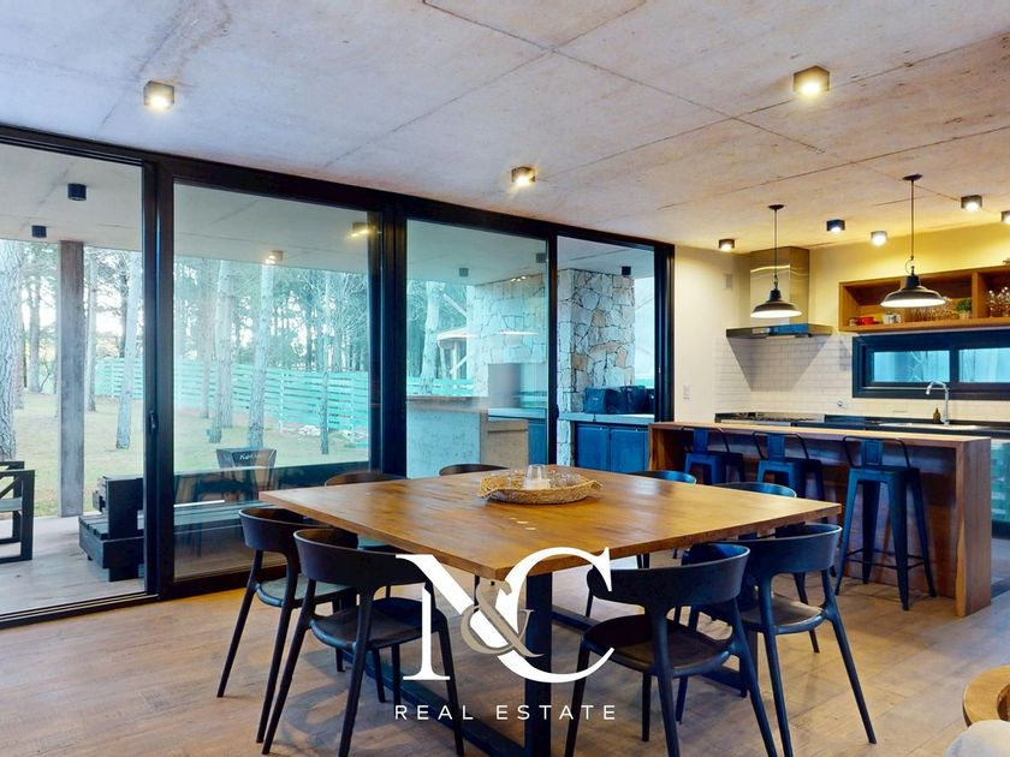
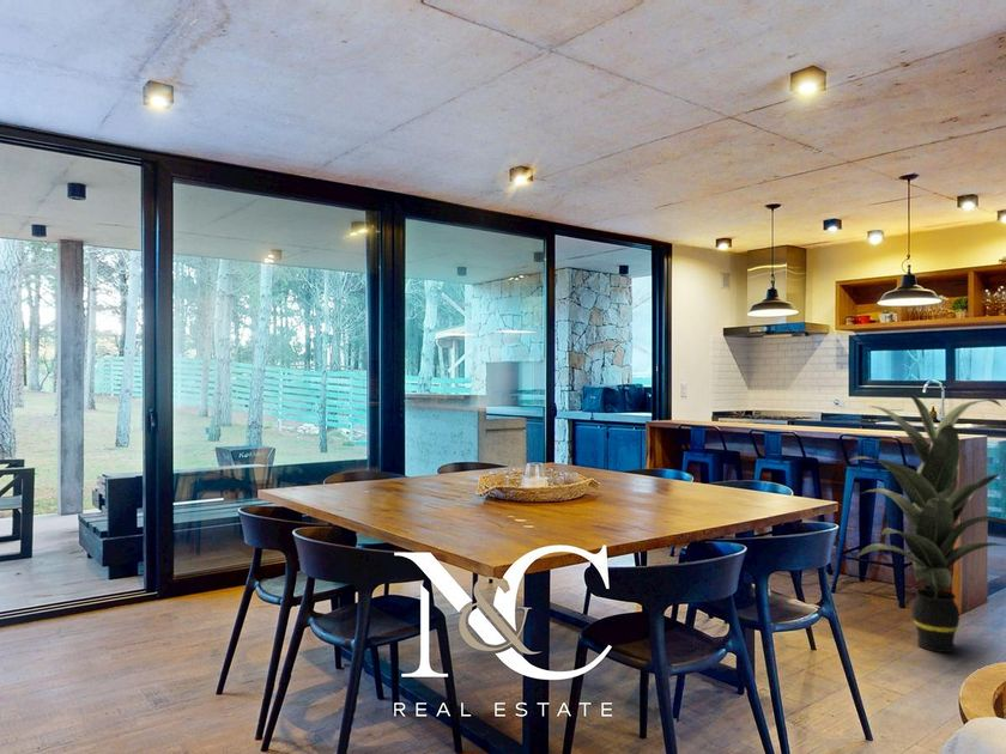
+ indoor plant [848,384,1006,653]
